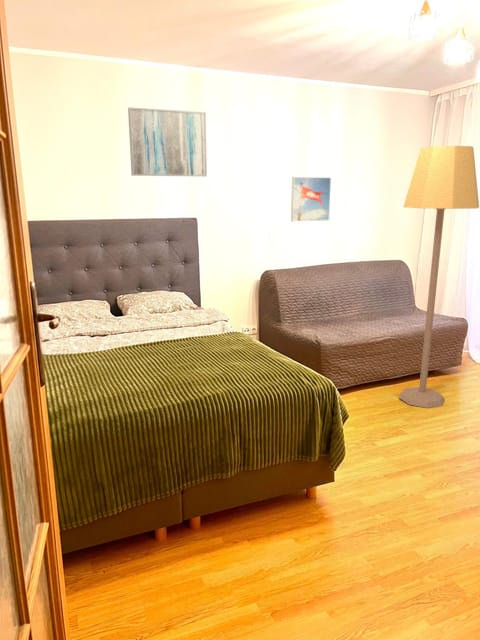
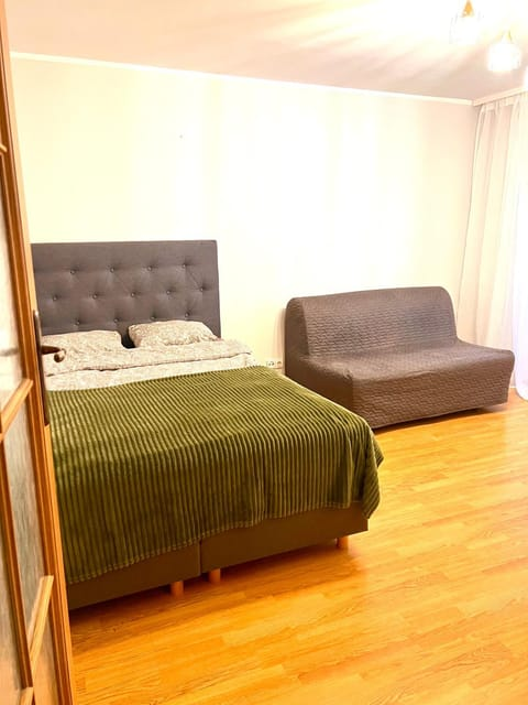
- wall art [127,106,208,177]
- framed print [290,176,332,223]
- lamp [398,145,480,409]
